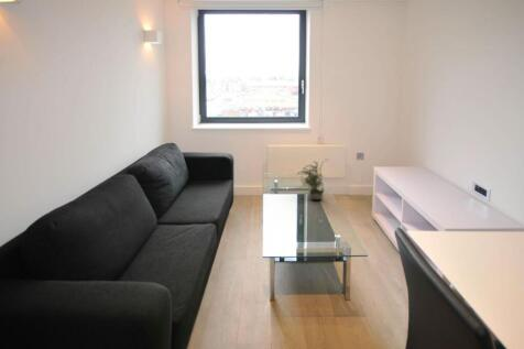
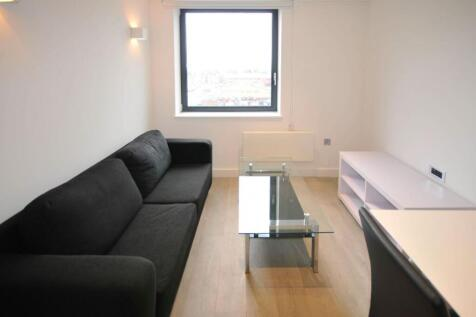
- potted plant [296,159,329,200]
